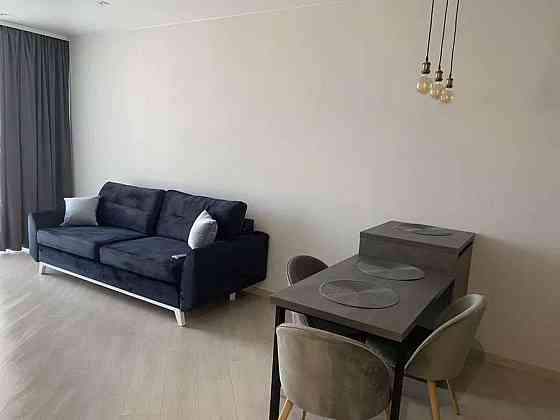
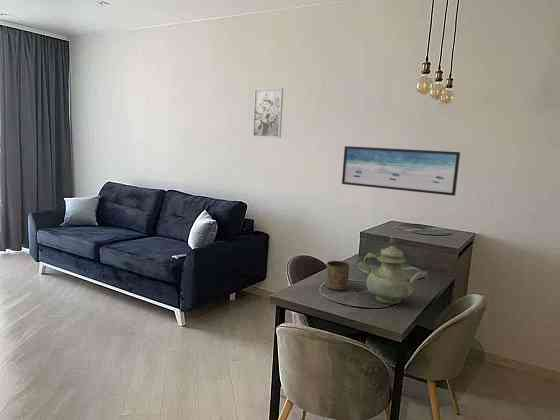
+ teapot [363,236,429,305]
+ wall art [341,145,461,197]
+ cup [325,260,350,291]
+ wall art [251,87,284,139]
